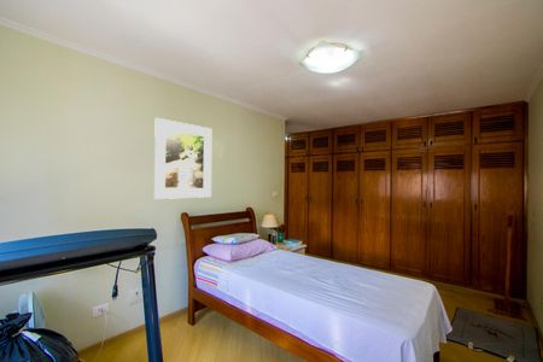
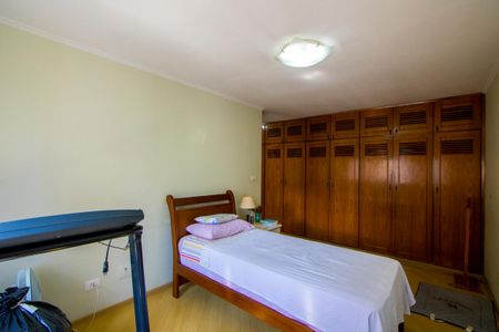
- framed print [153,117,212,200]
